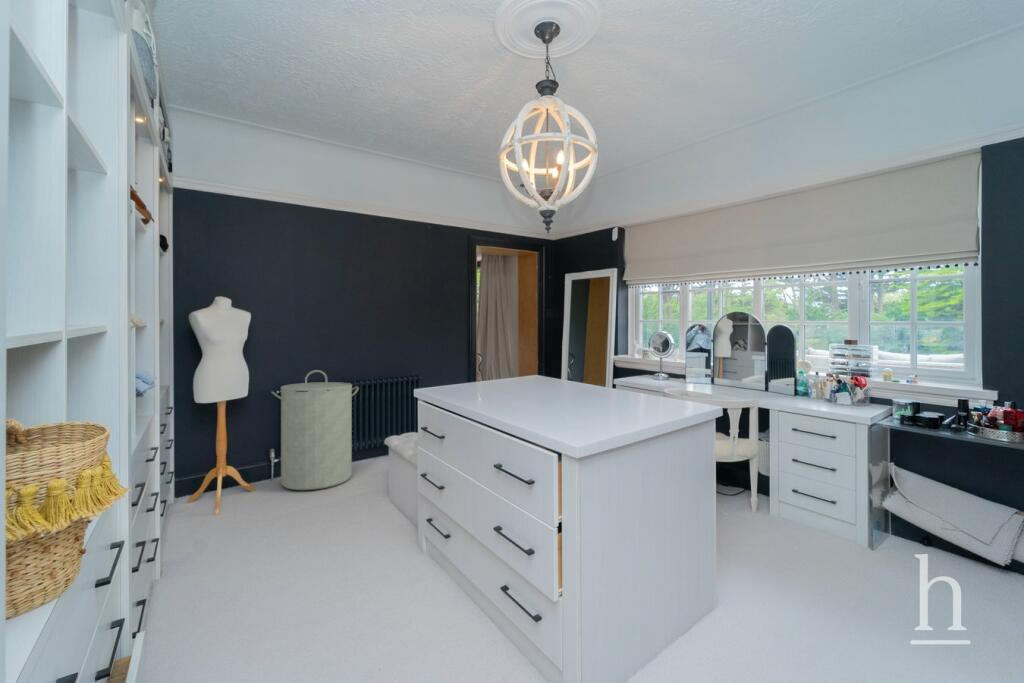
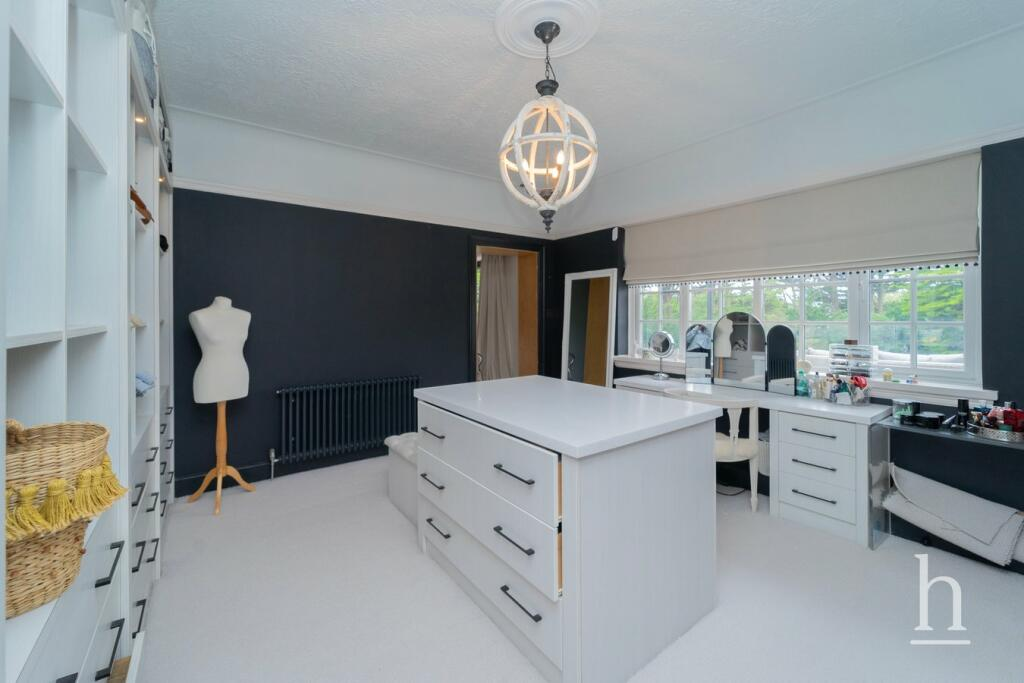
- laundry hamper [270,369,360,491]
